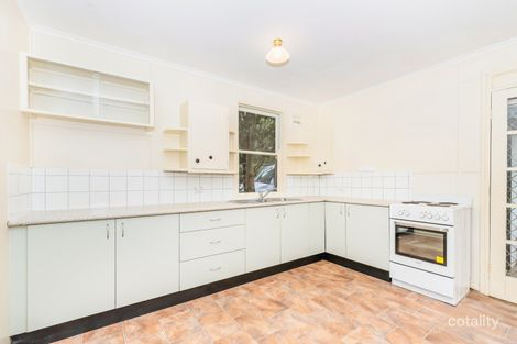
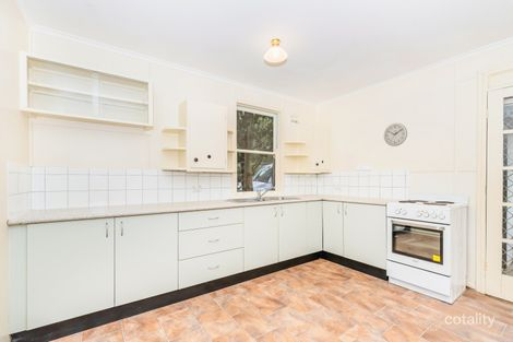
+ wall clock [383,122,408,148]
